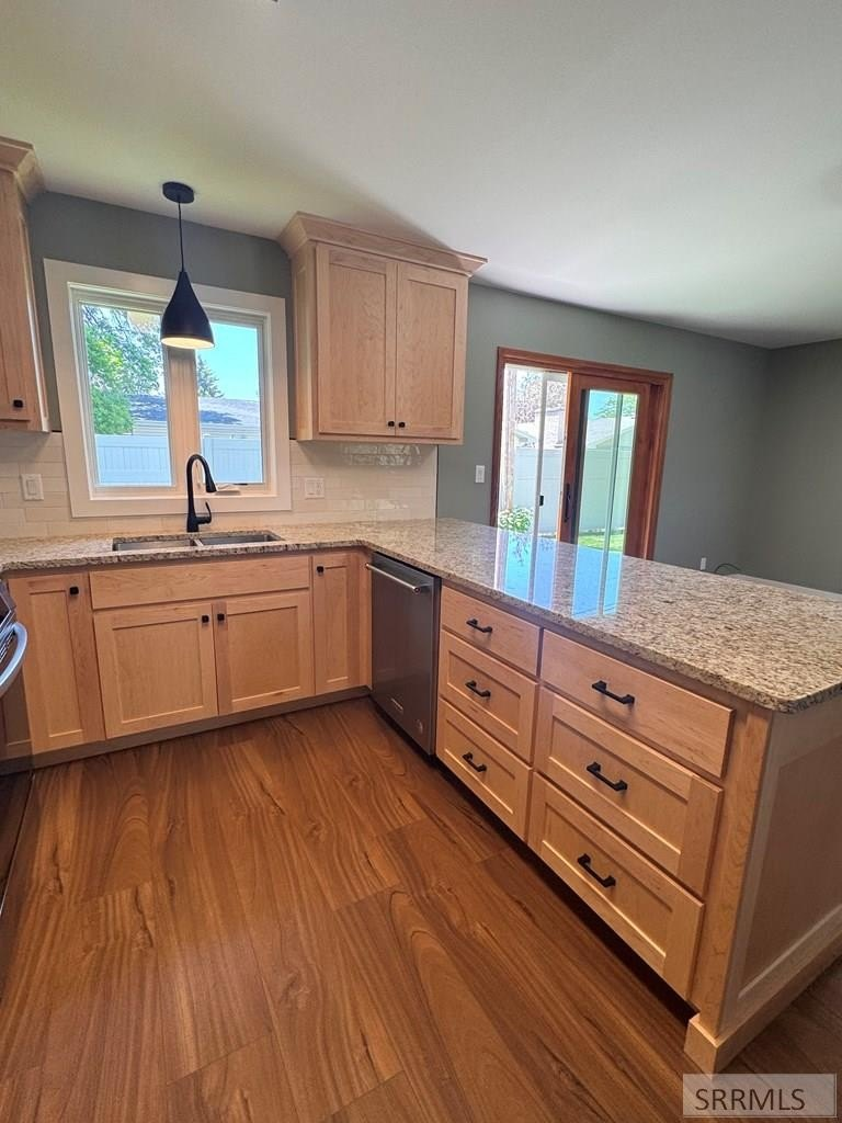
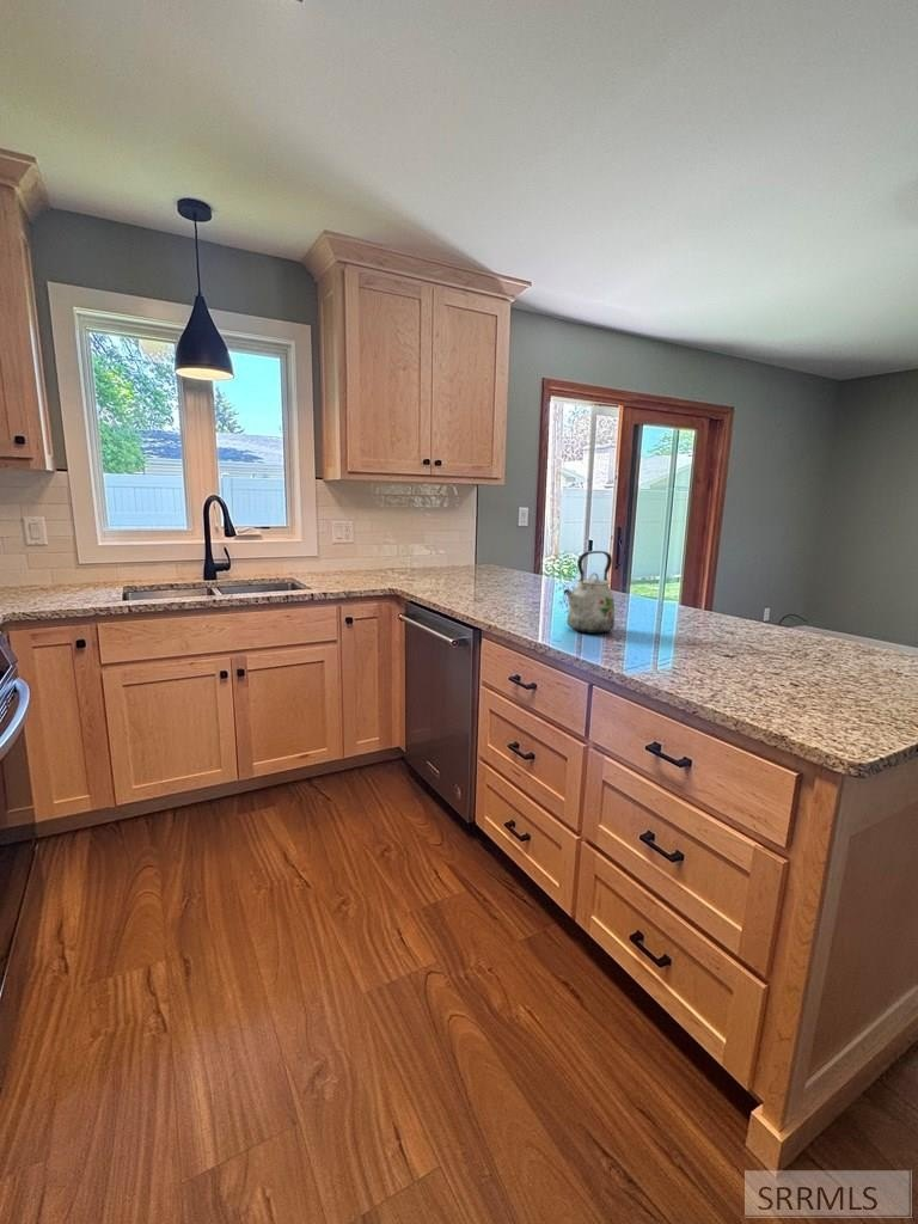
+ kettle [562,550,616,635]
